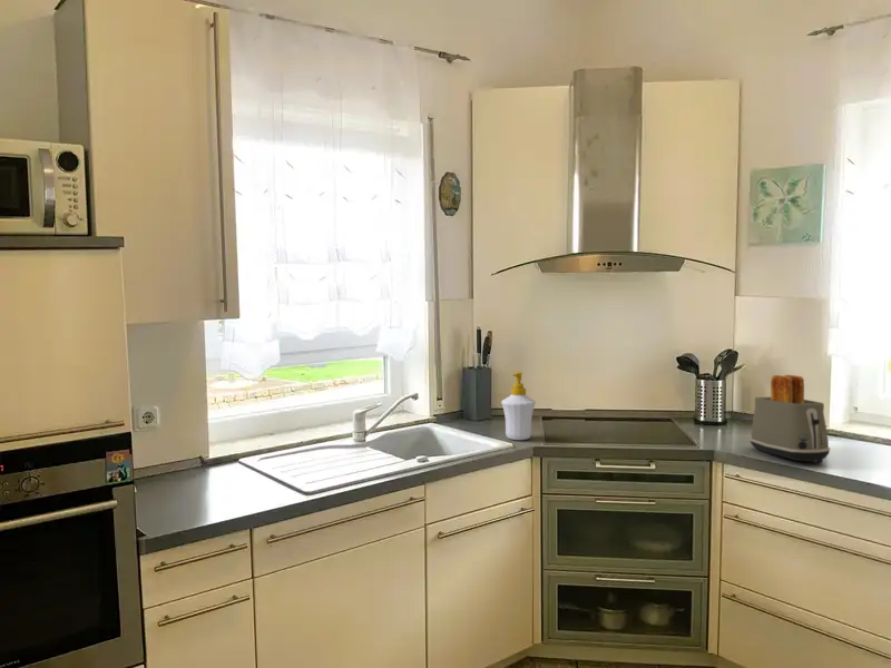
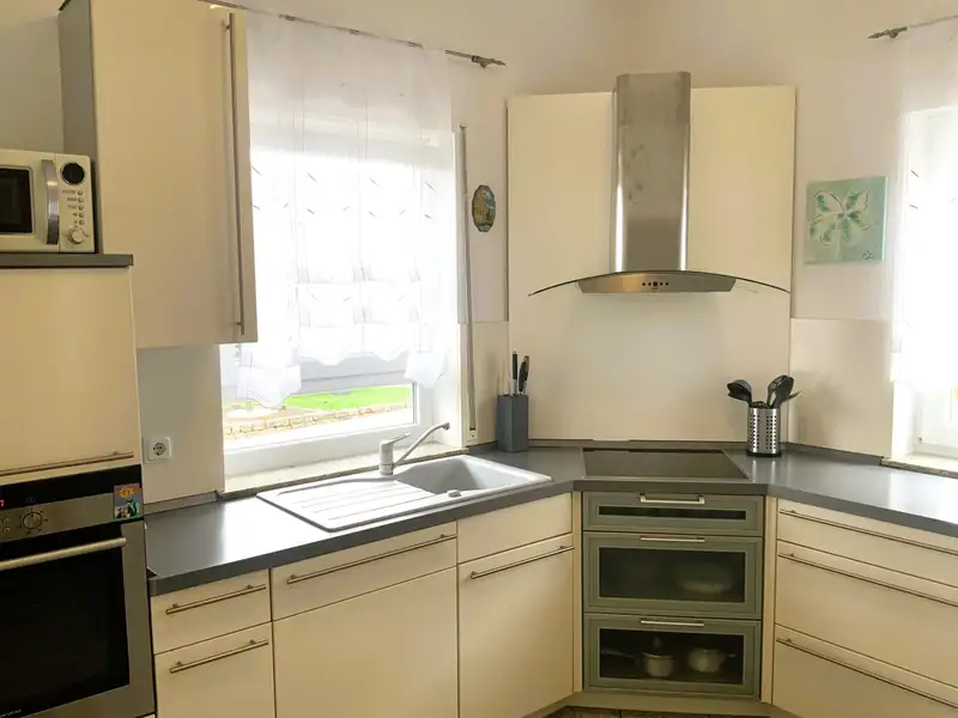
- toaster [748,374,831,464]
- soap bottle [500,371,537,441]
